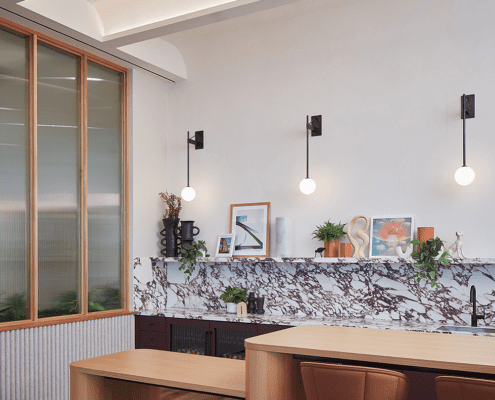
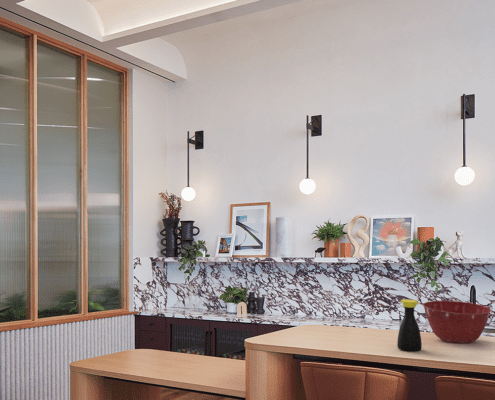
+ mixing bowl [422,300,492,344]
+ bottle [396,299,423,353]
